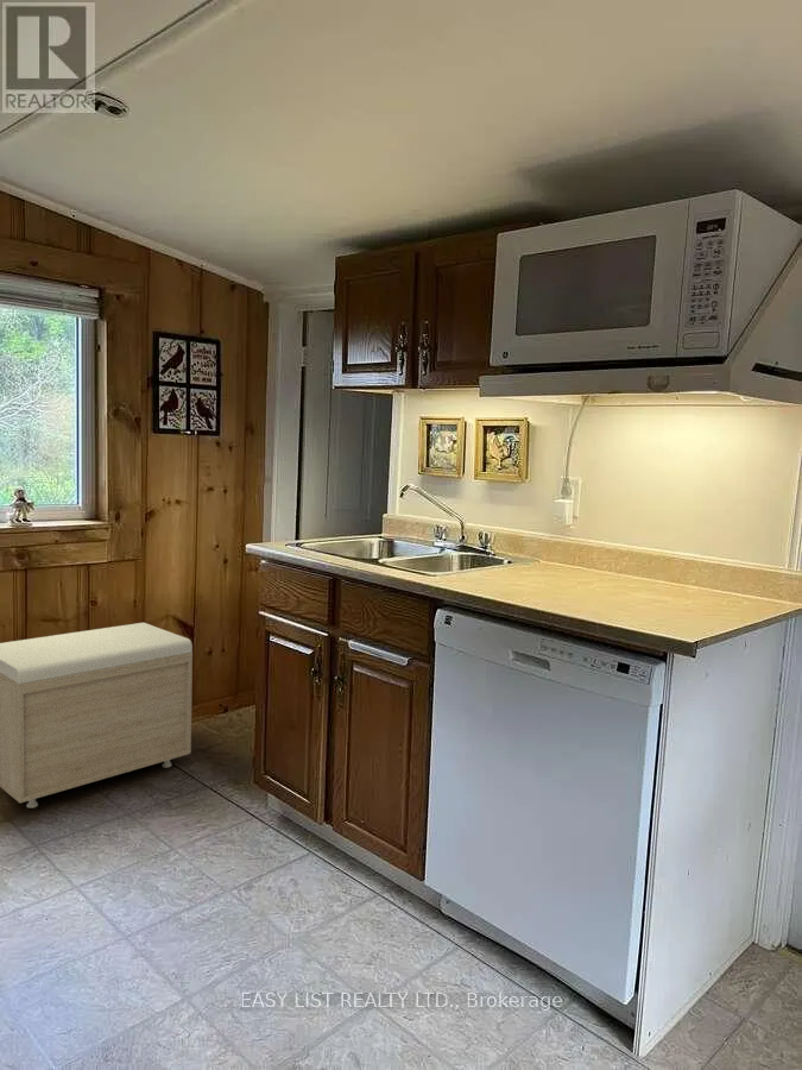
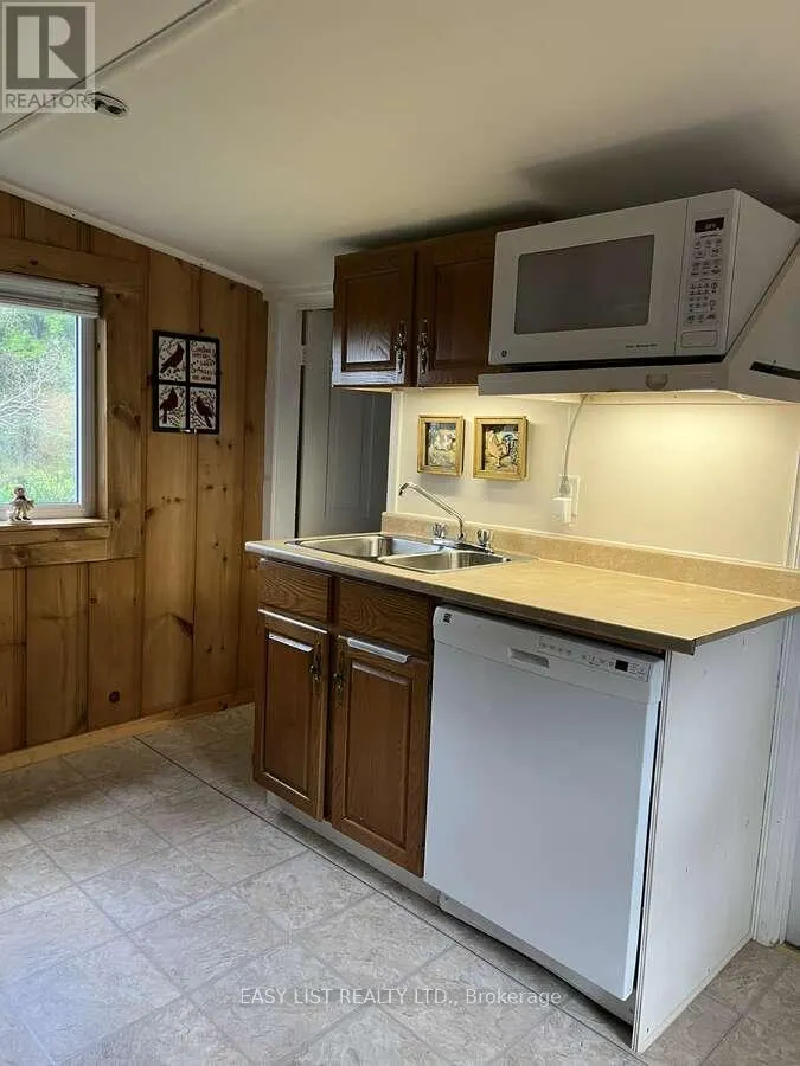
- storage bench [0,622,194,808]
